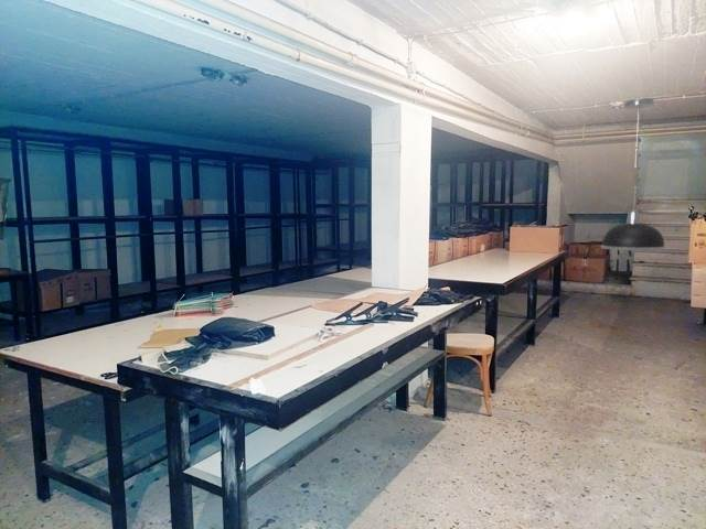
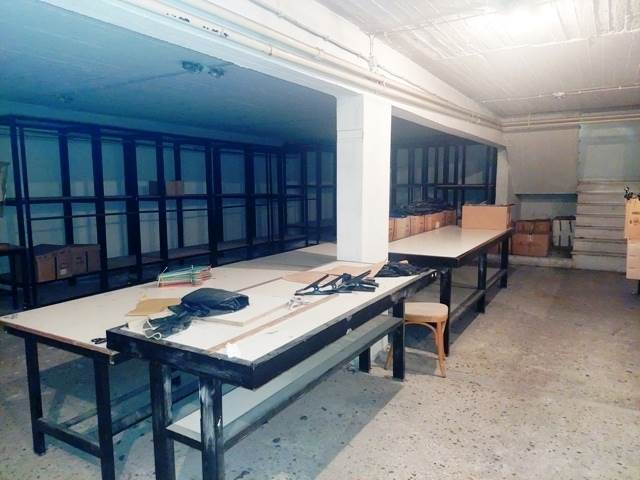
- light fixture [600,97,667,251]
